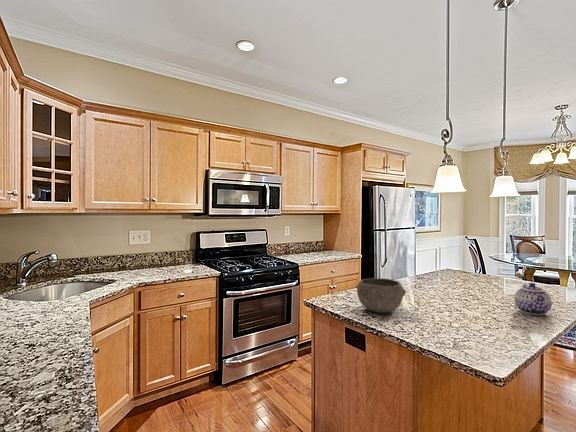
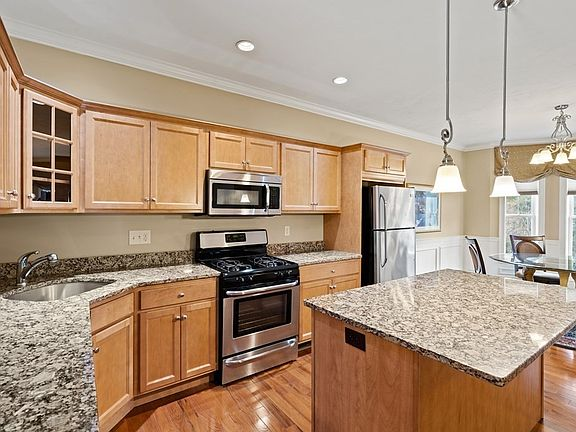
- bowl [355,277,407,314]
- teapot [513,282,553,316]
